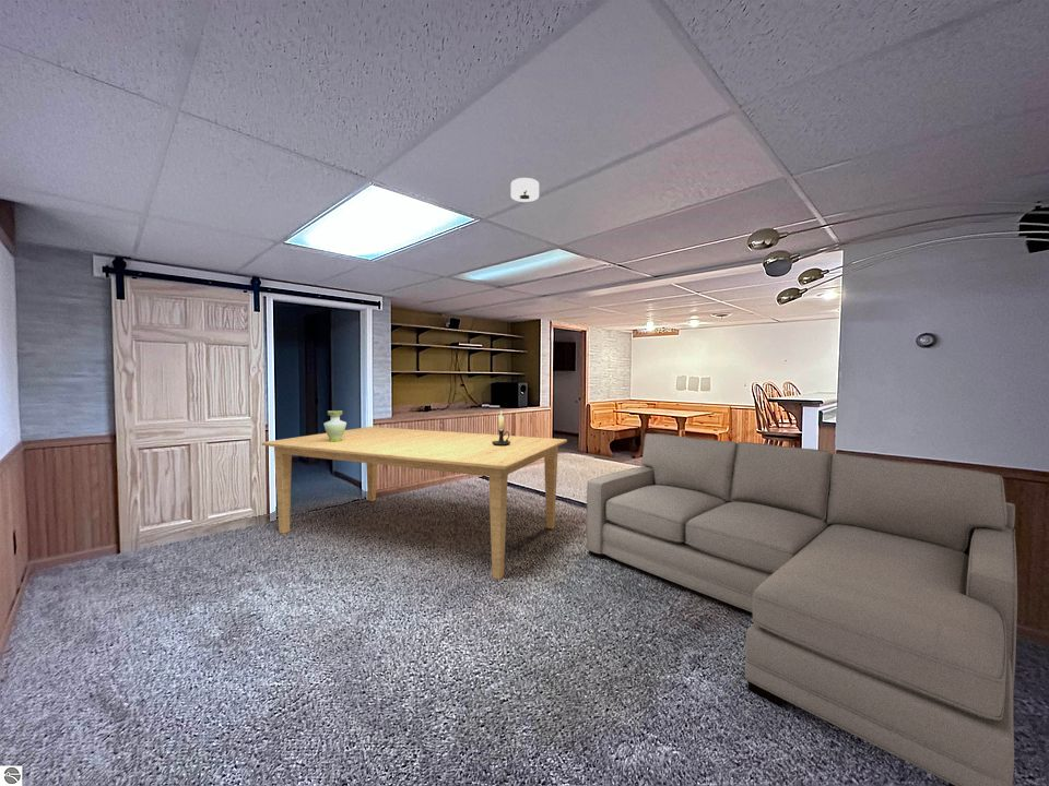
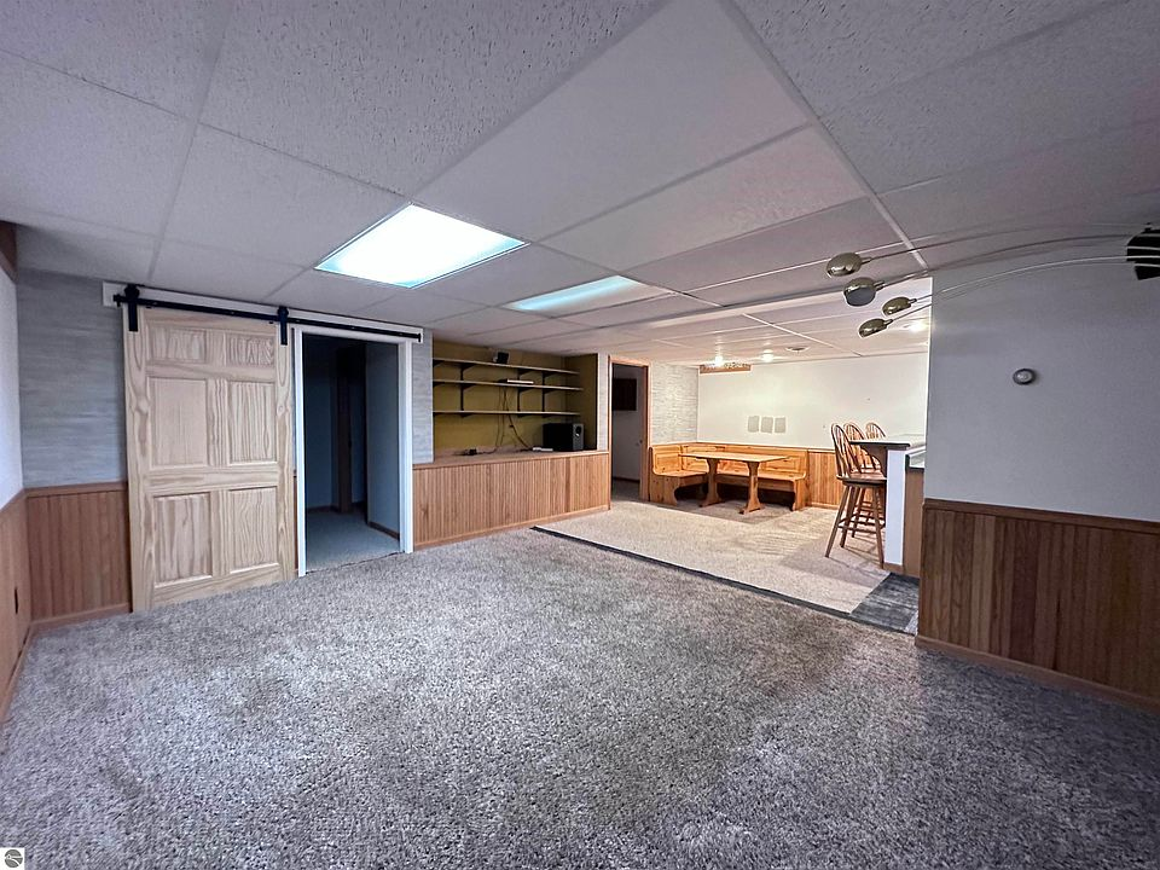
- smoke detector [510,177,540,203]
- vase [322,409,347,442]
- candle holder [492,409,510,446]
- dining table [261,426,568,581]
- sofa [586,432,1018,786]
